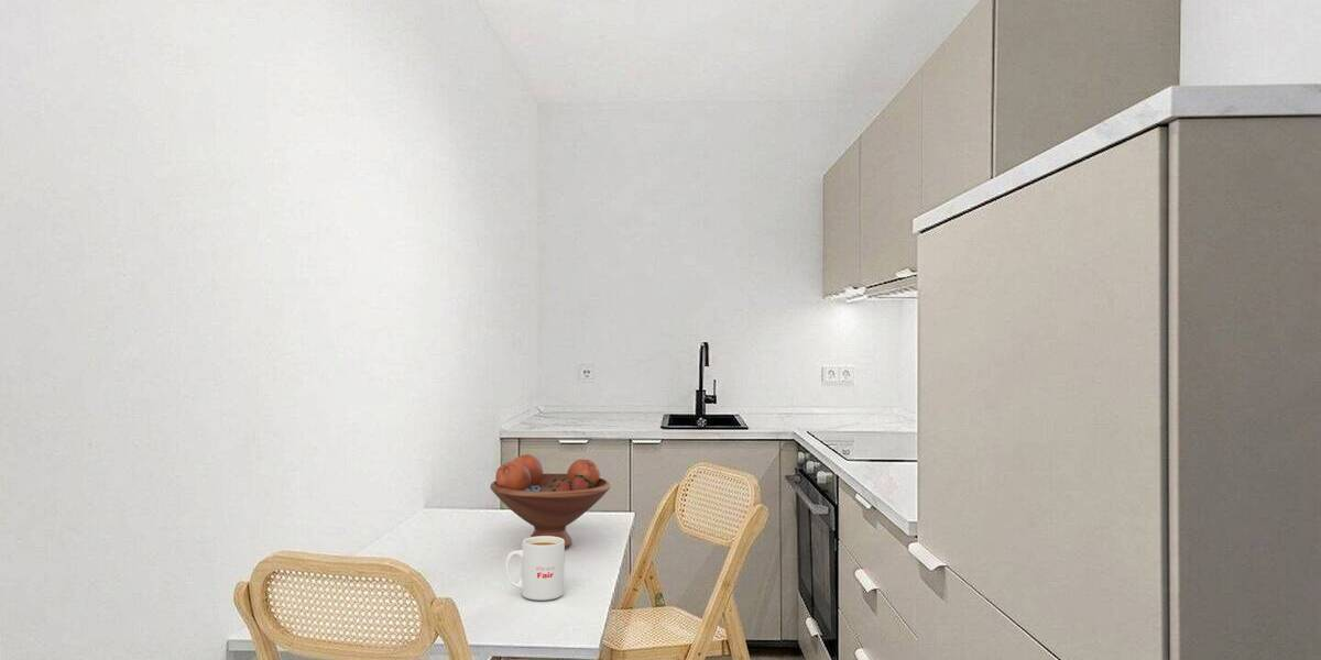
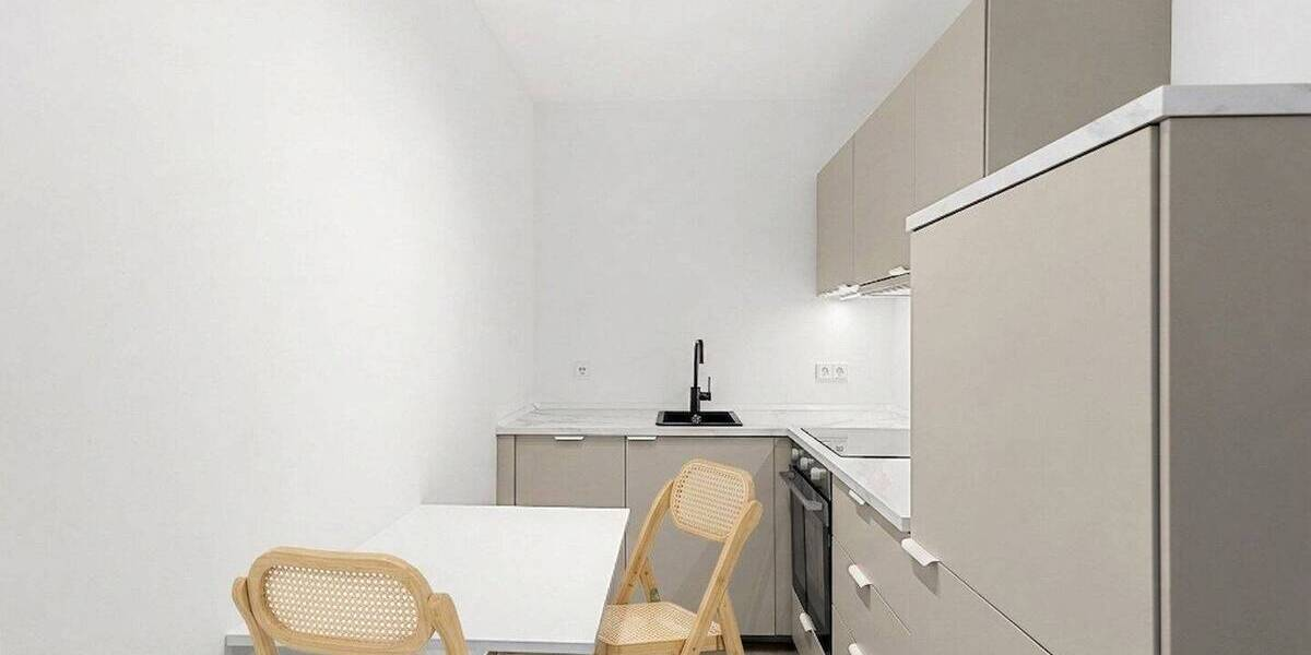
- mug [504,536,566,602]
- fruit bowl [489,453,611,550]
